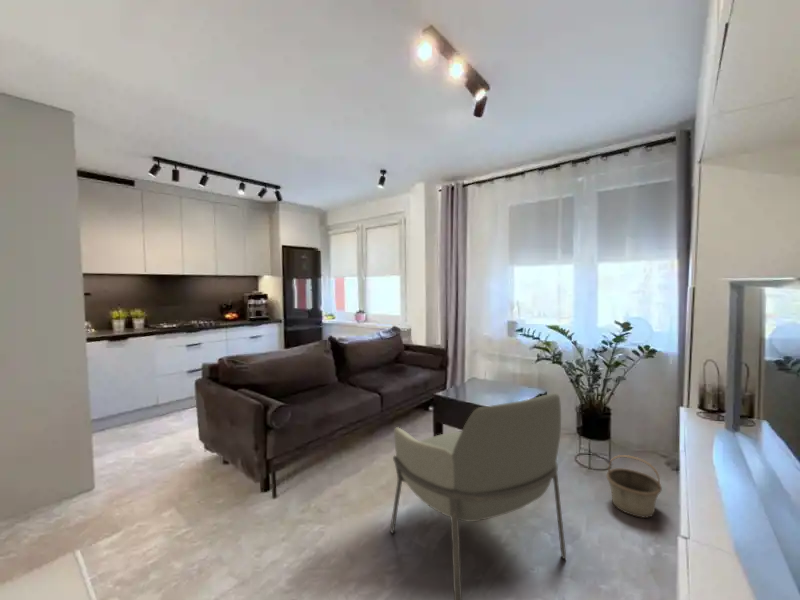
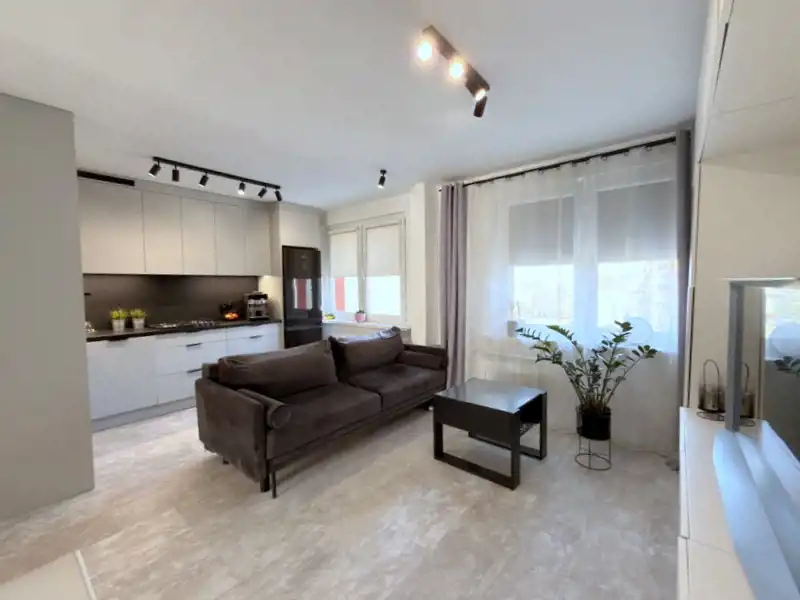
- armchair [389,391,567,600]
- basket [605,454,663,519]
